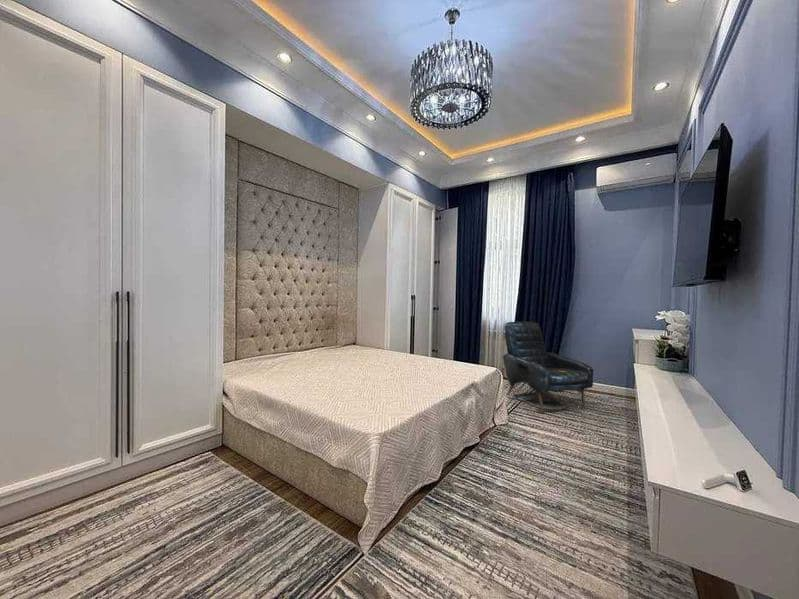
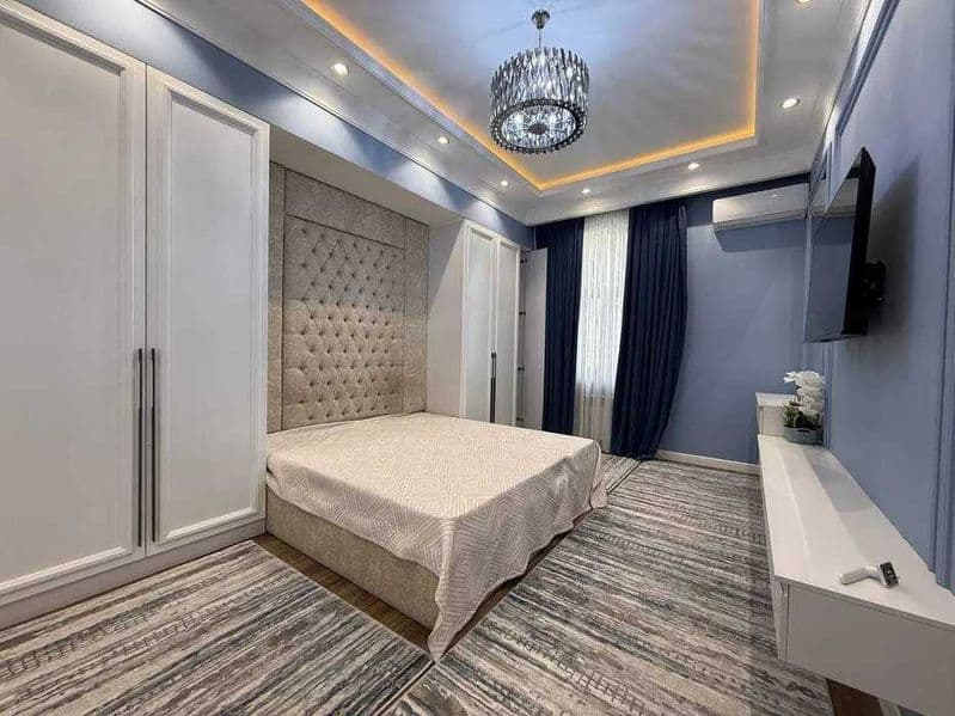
- armchair [502,320,594,414]
